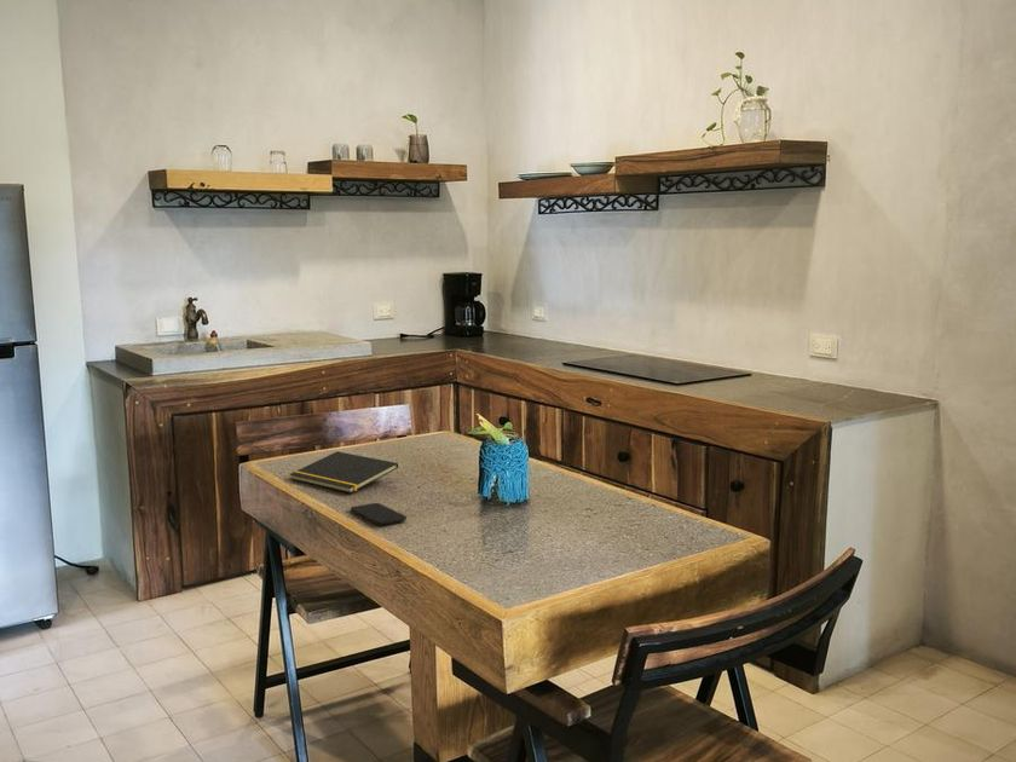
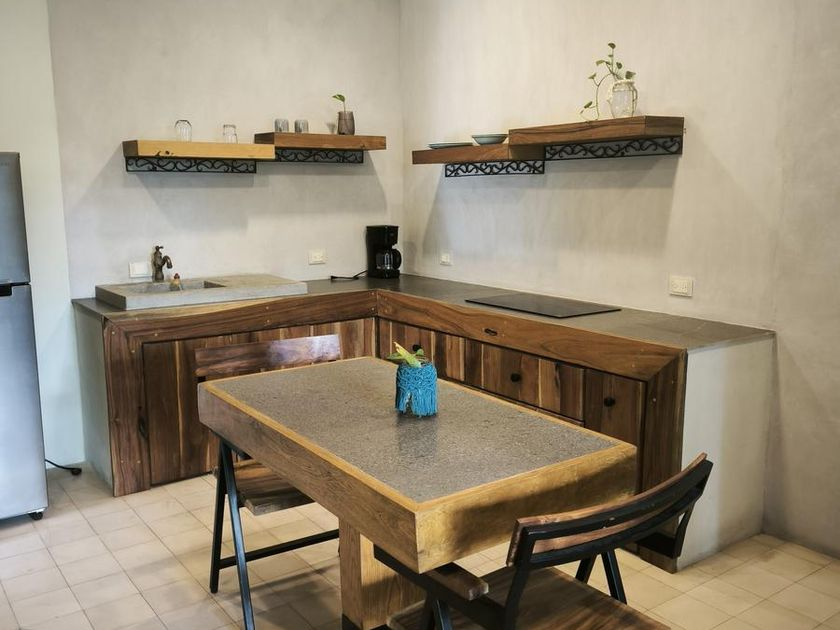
- notepad [289,450,399,495]
- smartphone [350,502,408,526]
